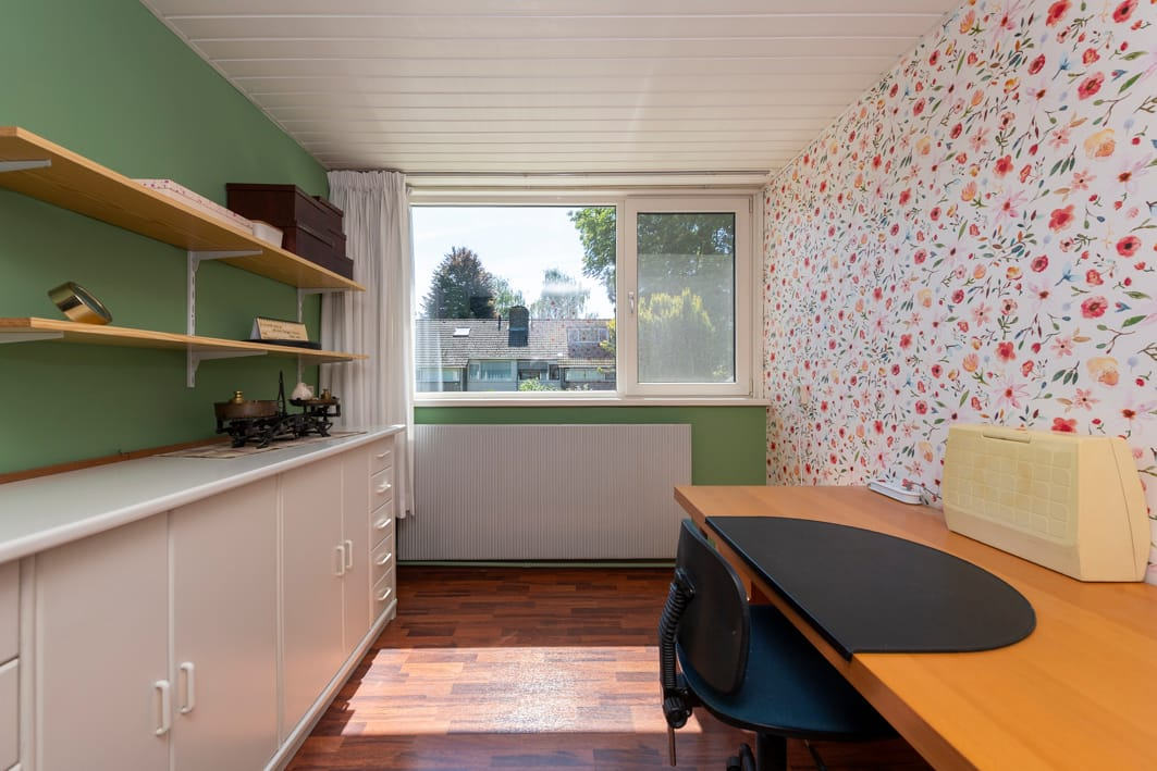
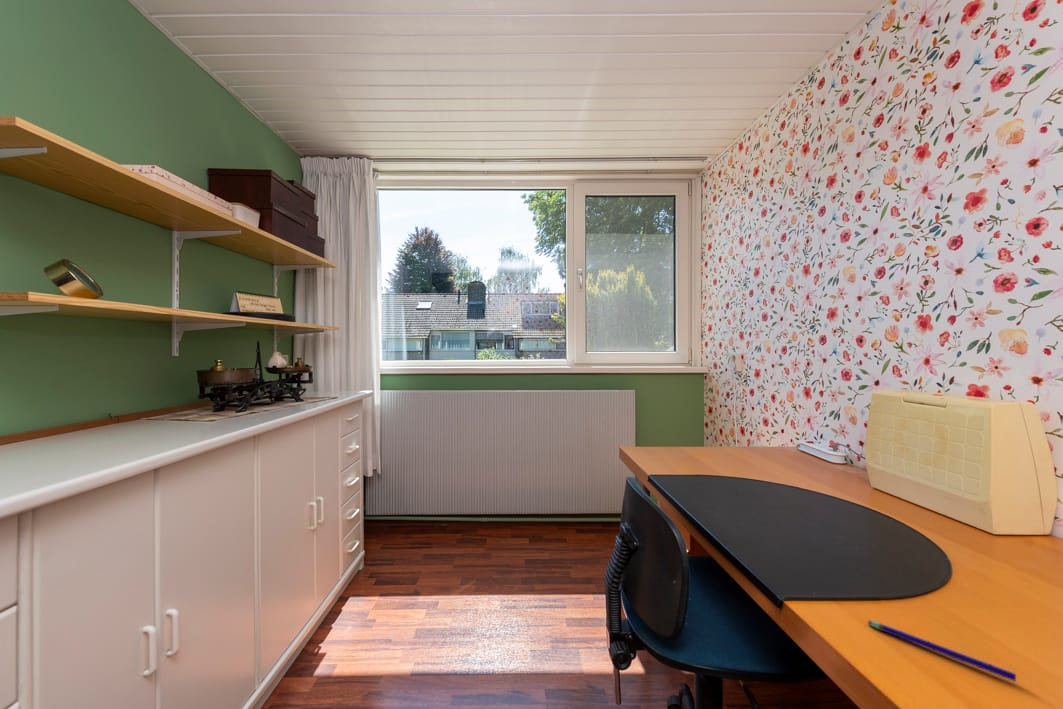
+ pen [867,619,1017,683]
